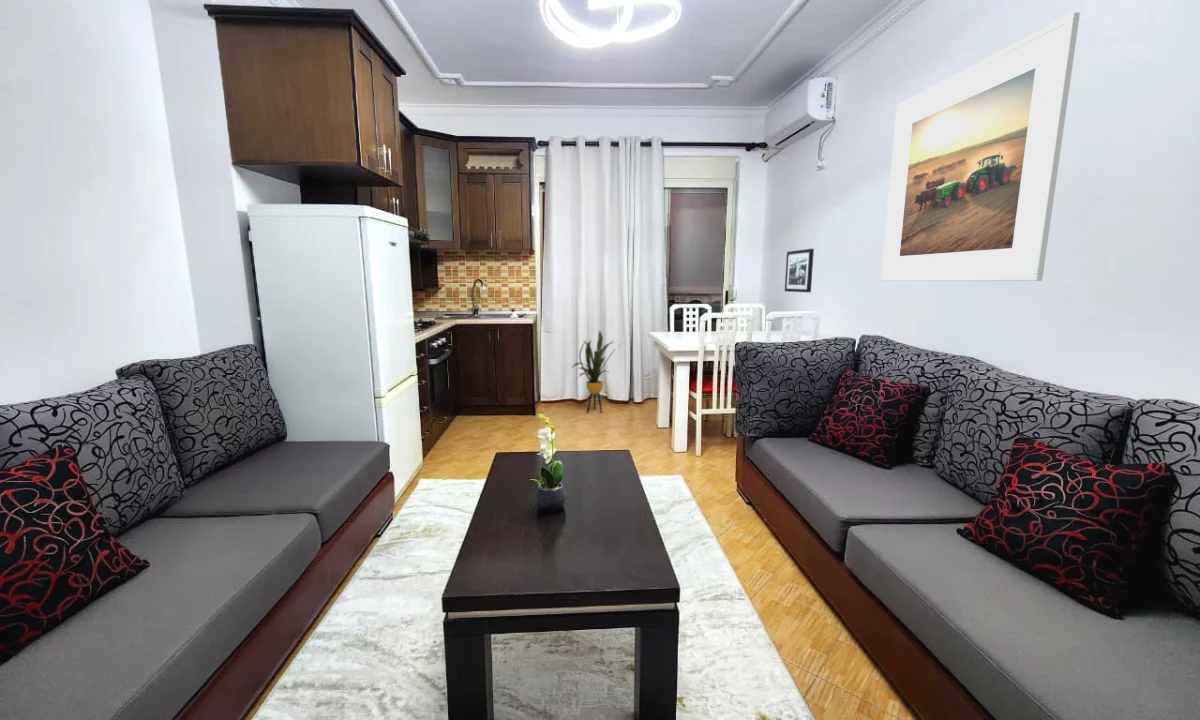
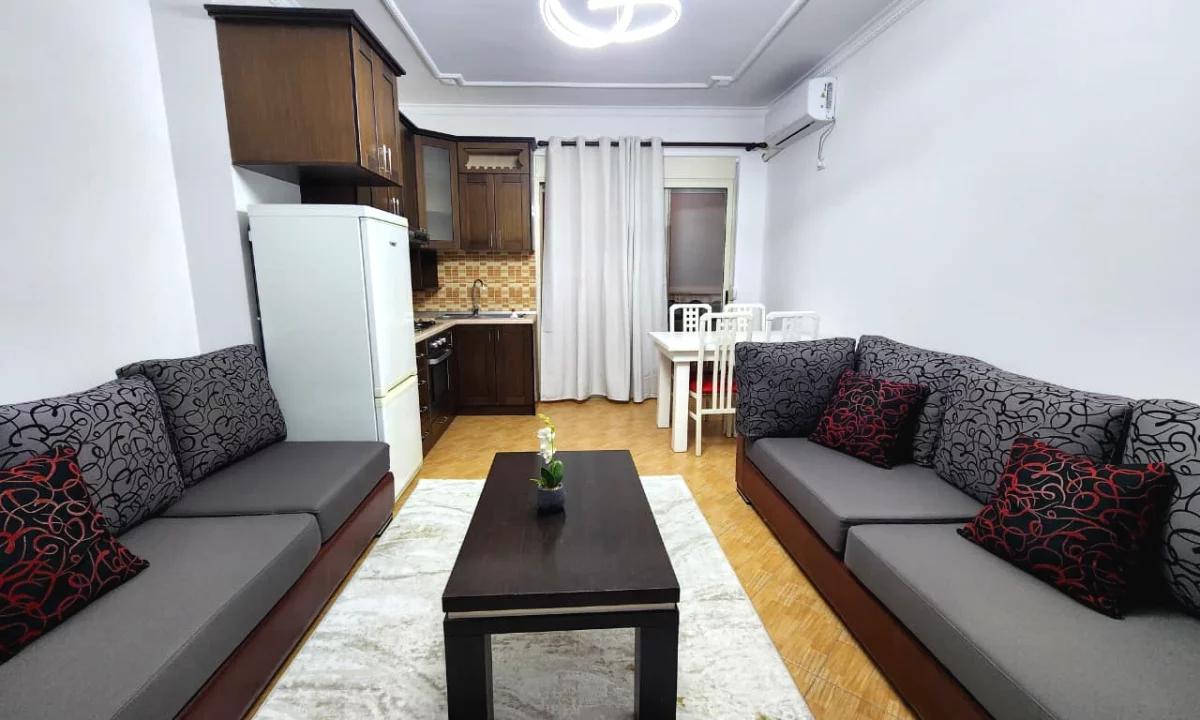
- house plant [570,329,624,414]
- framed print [880,11,1081,282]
- picture frame [784,248,815,293]
